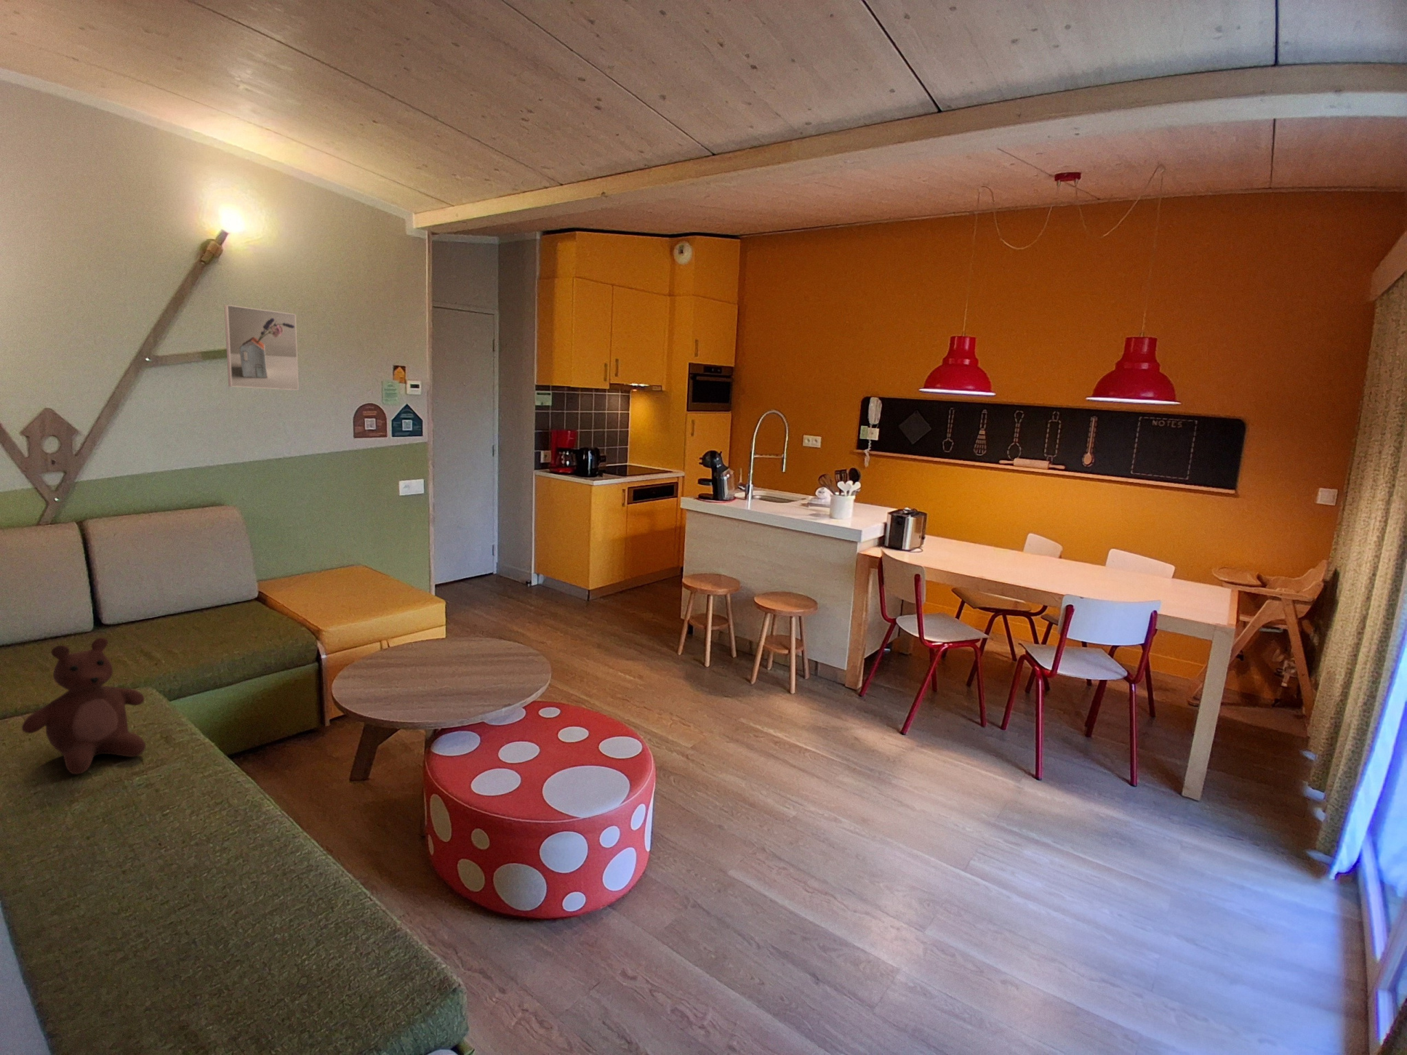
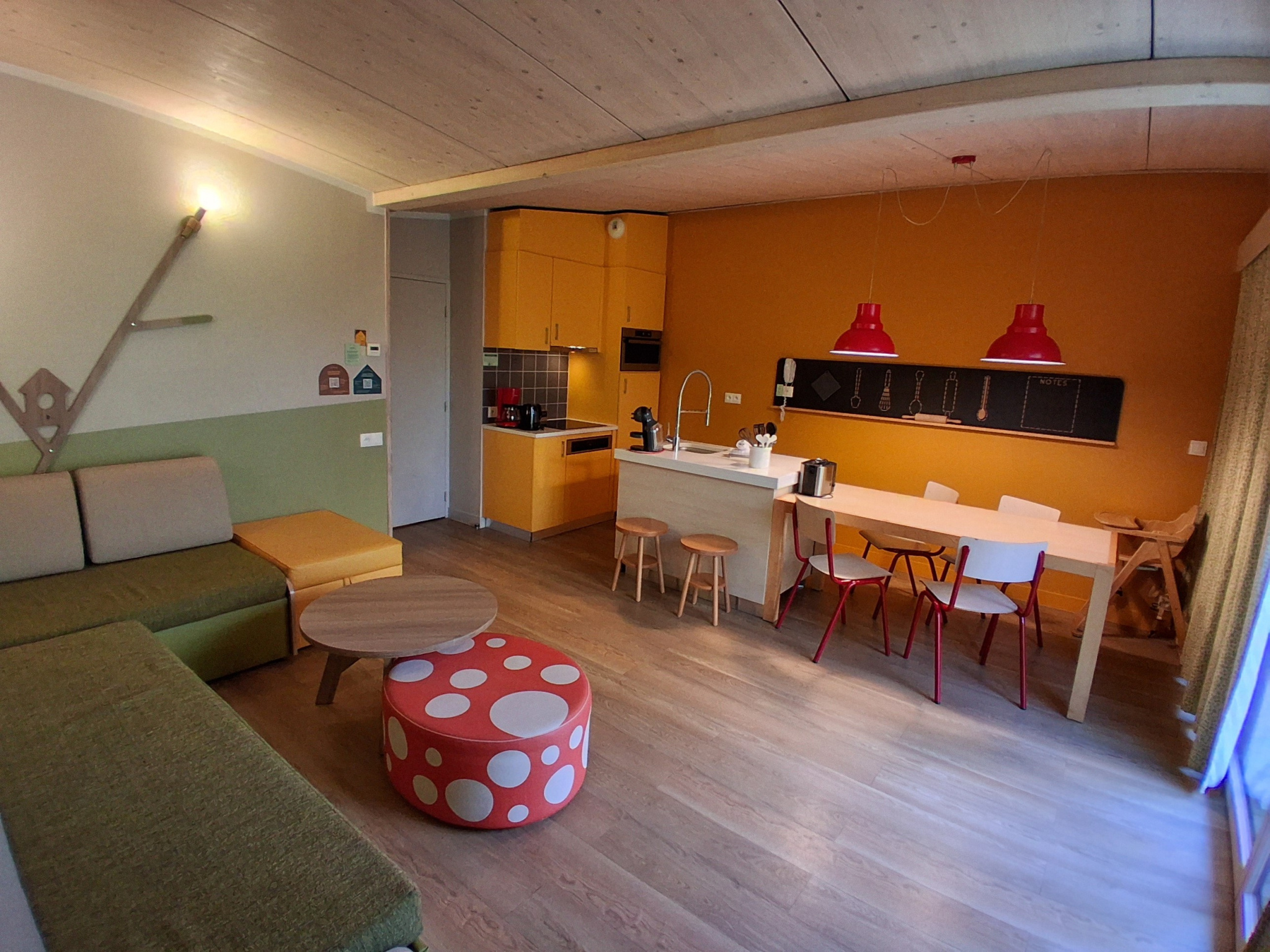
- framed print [224,305,299,391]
- teddy bear [21,637,146,775]
